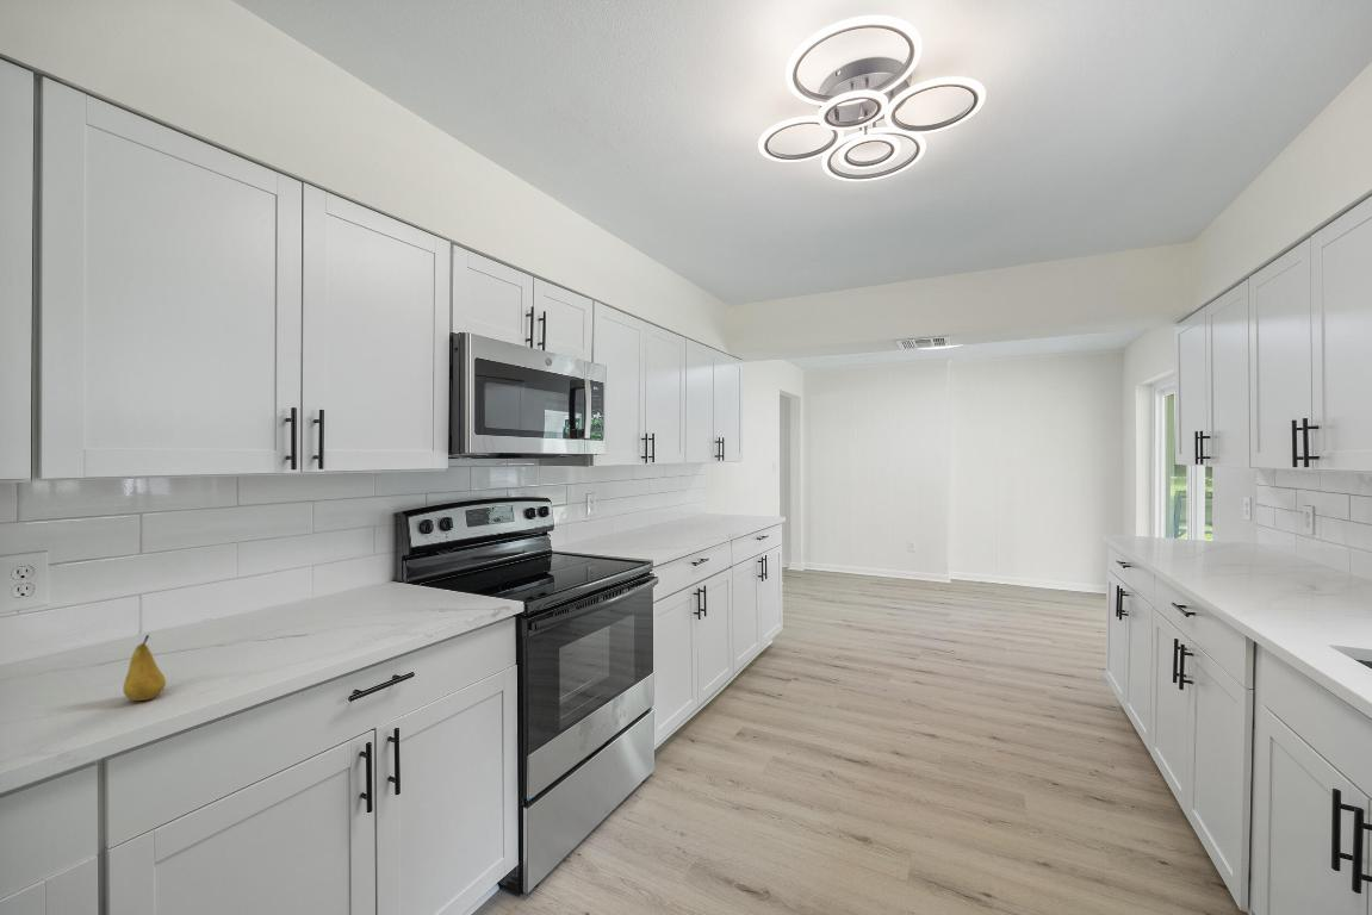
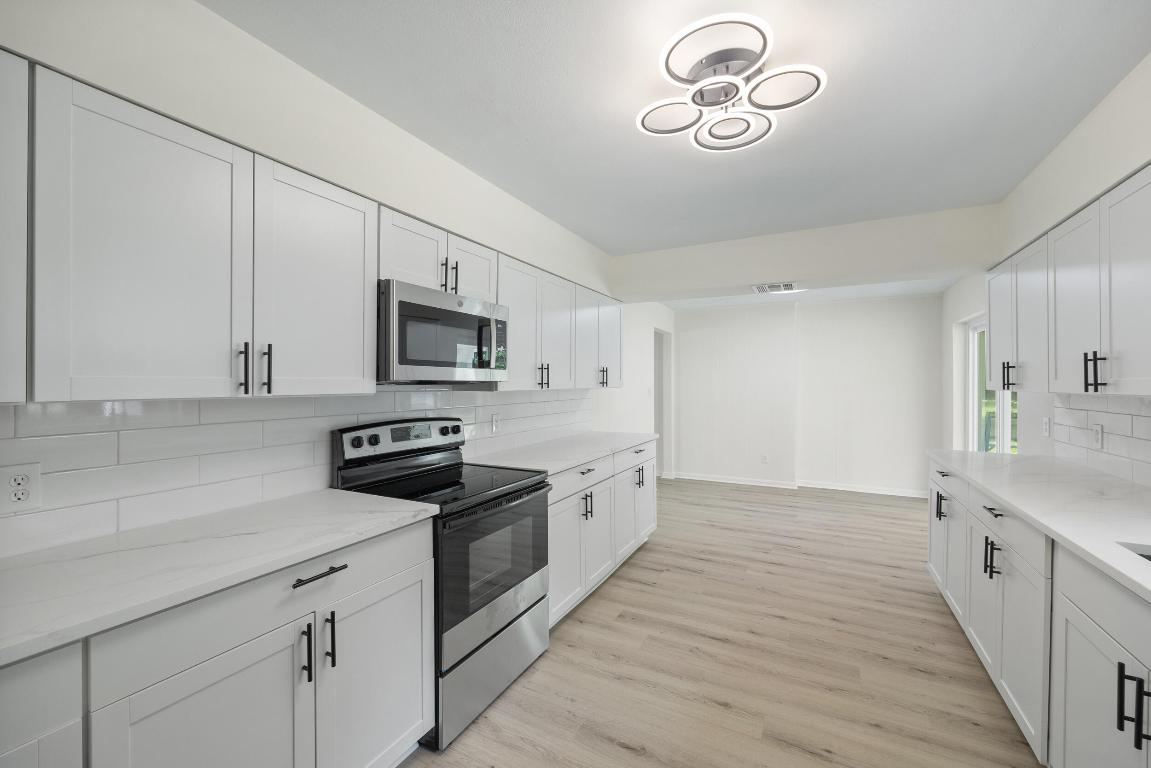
- fruit [123,634,167,702]
